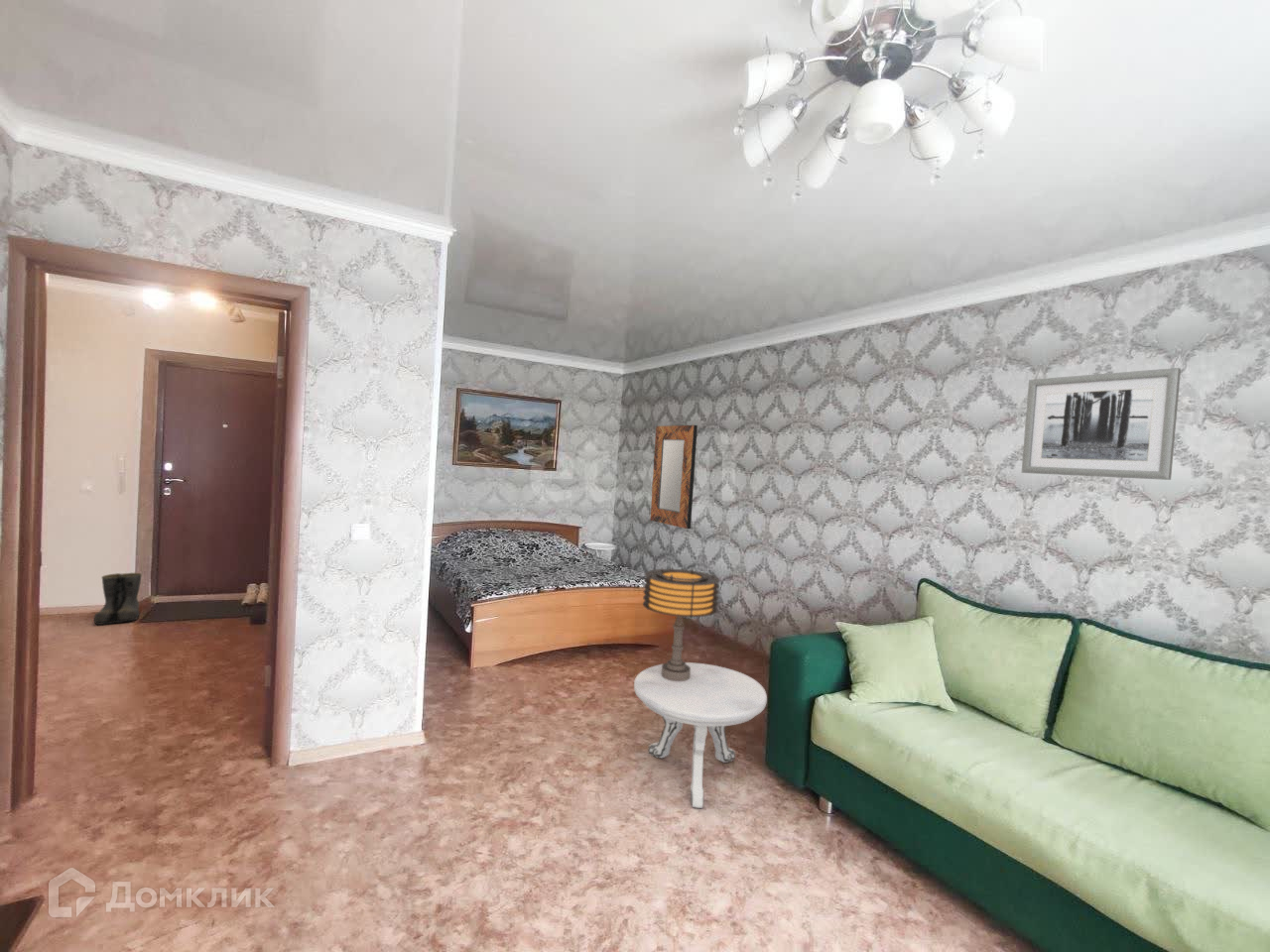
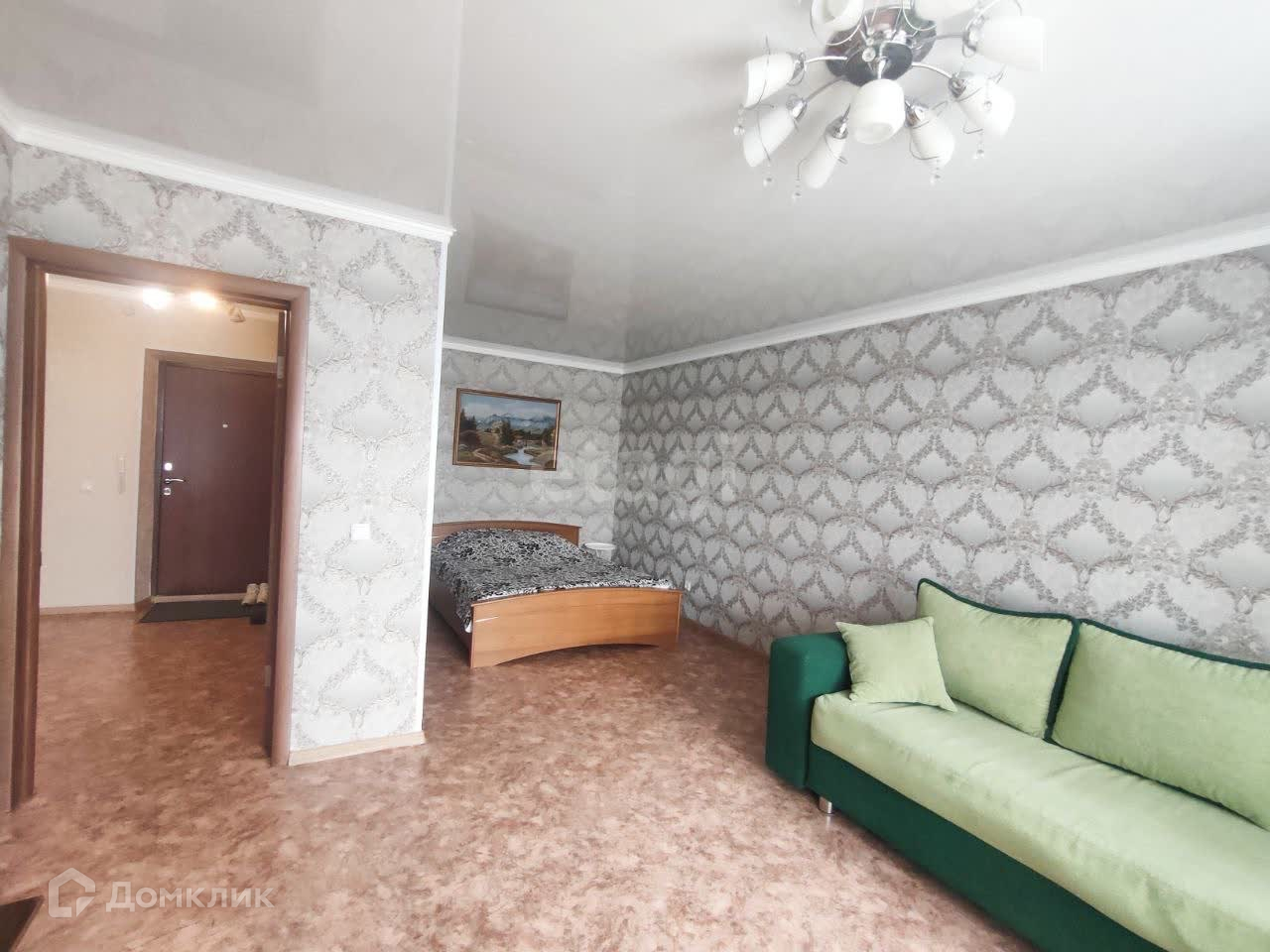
- home mirror [650,424,699,530]
- boots [93,572,143,626]
- wall art [1021,367,1182,481]
- side table [633,661,768,809]
- table lamp [642,565,720,681]
